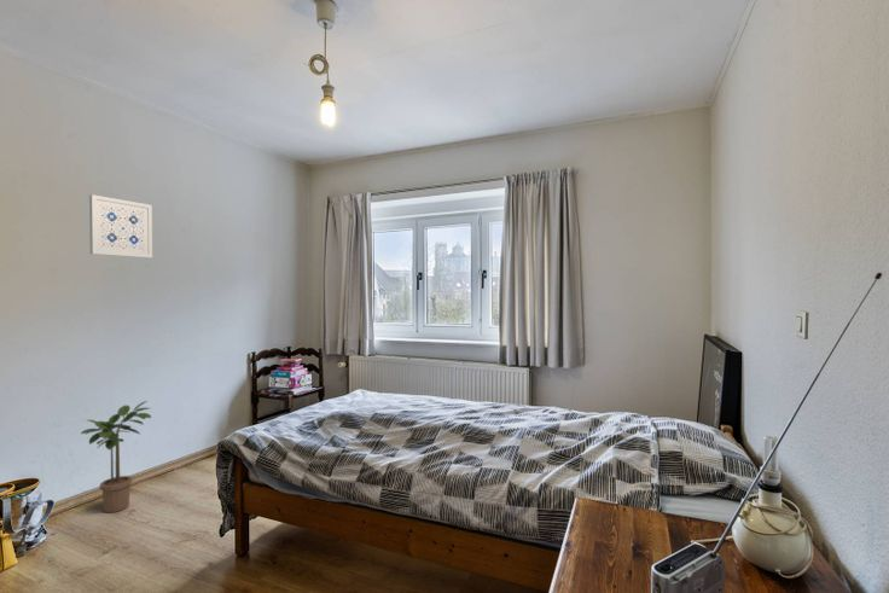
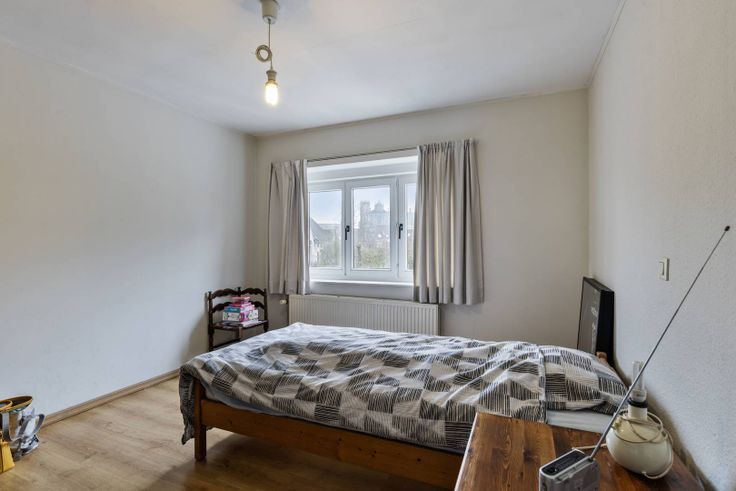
- potted plant [80,400,152,513]
- wall art [88,193,153,258]
